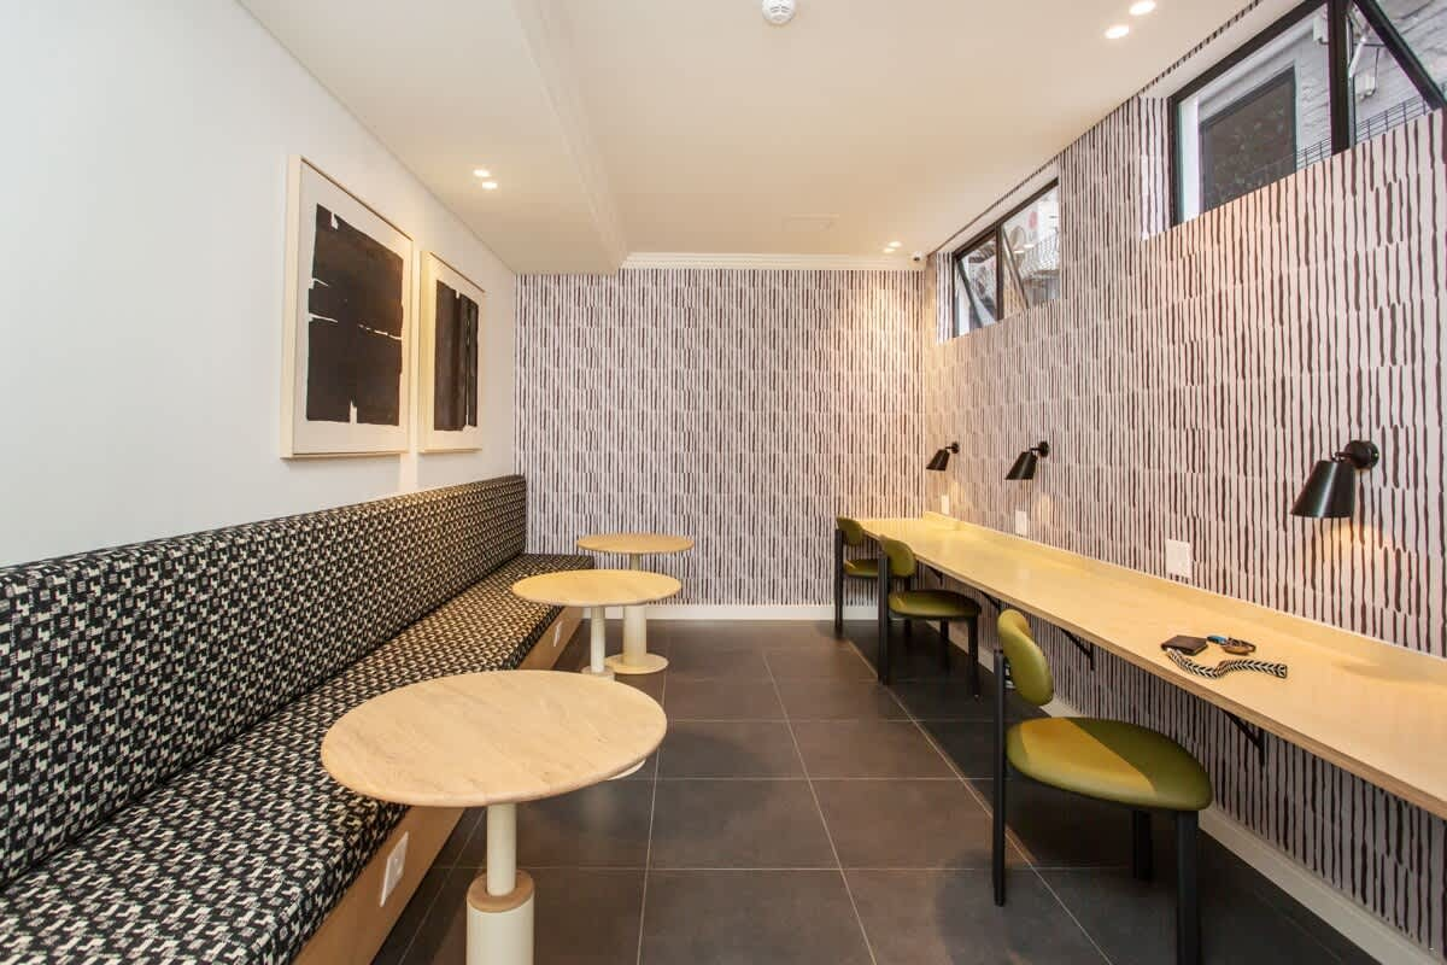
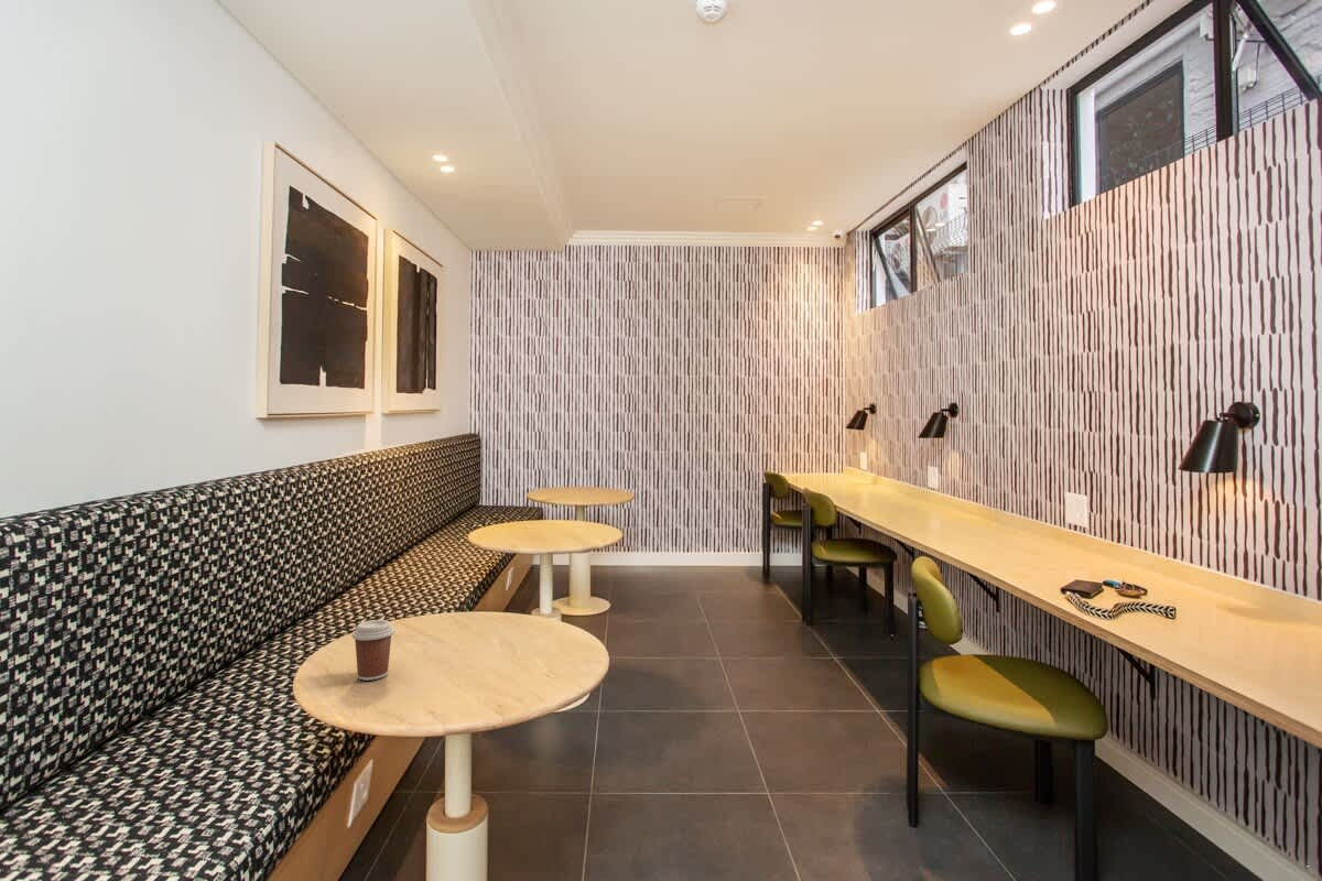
+ coffee cup [350,619,395,682]
